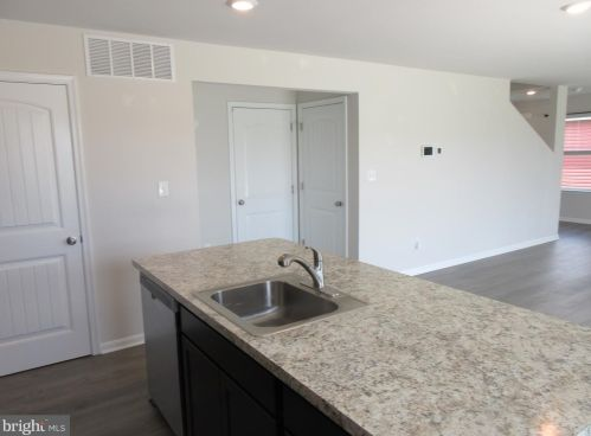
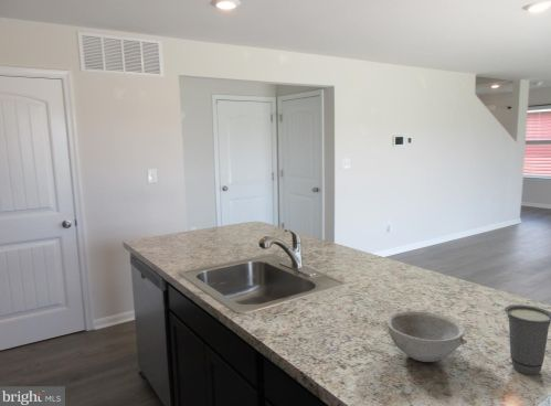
+ cup [504,304,551,376]
+ bowl [384,310,468,363]
